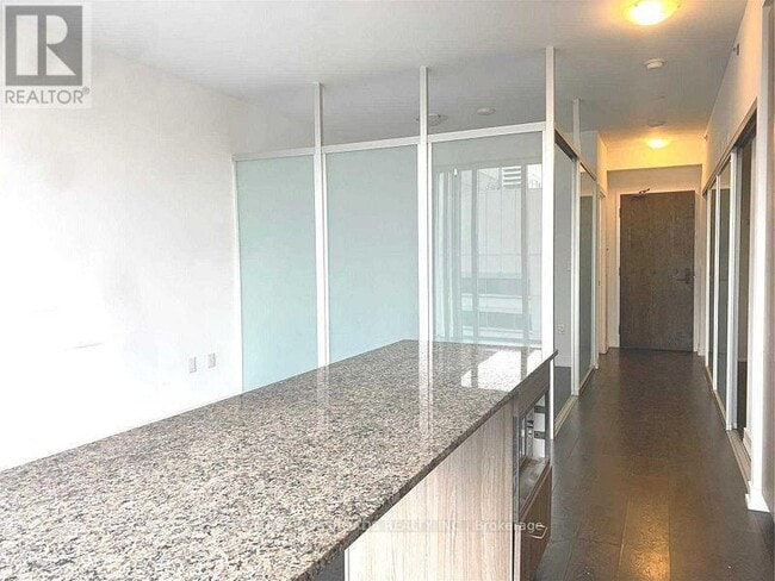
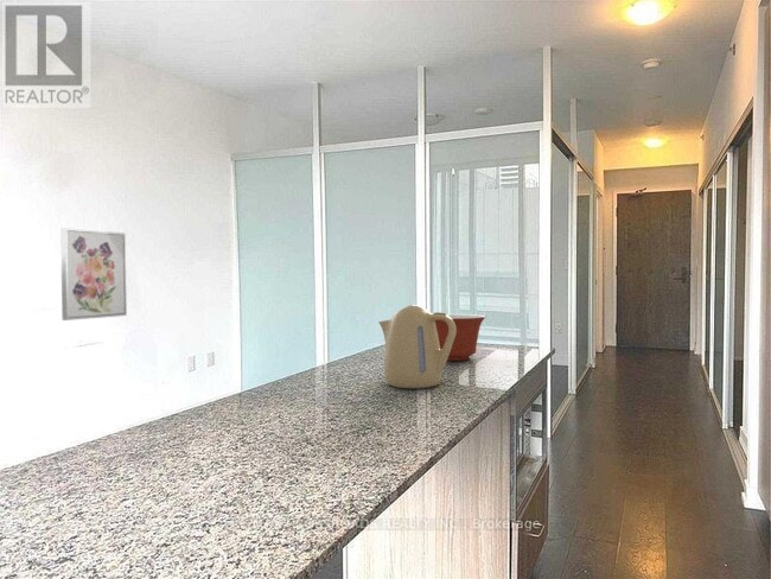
+ wall art [59,227,128,322]
+ mixing bowl [434,313,486,362]
+ kettle [377,304,457,389]
